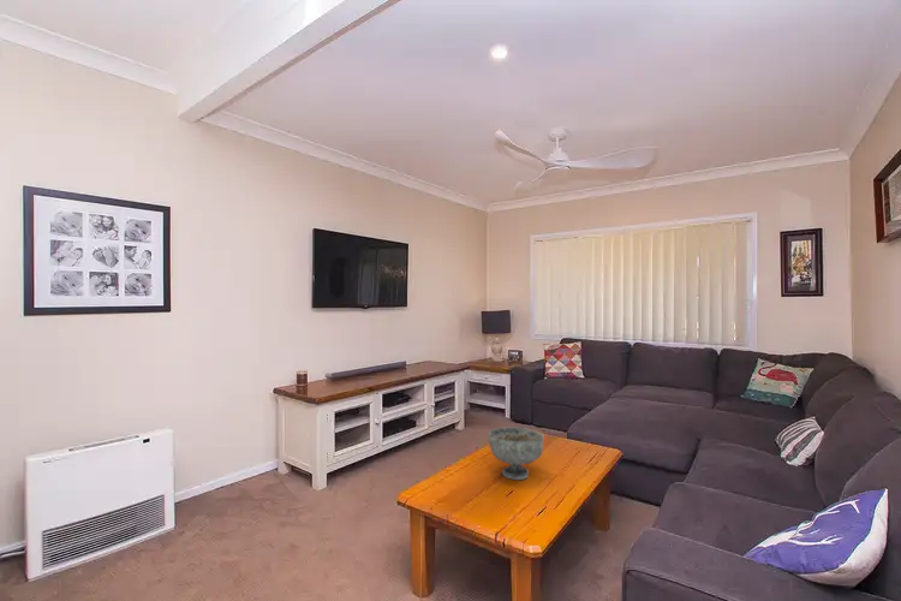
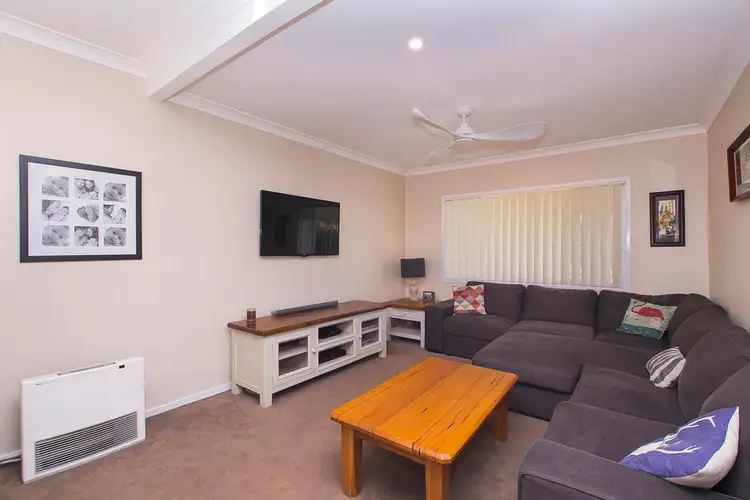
- decorative bowl [488,426,545,481]
